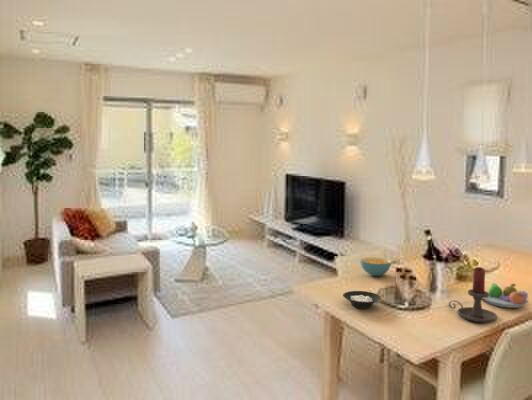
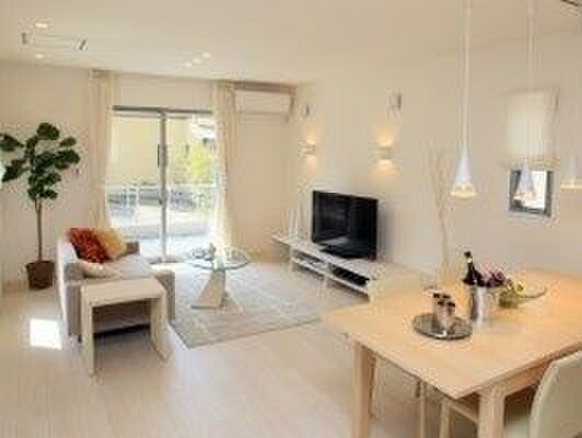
- fruit bowl [483,282,529,309]
- cereal bowl [342,290,382,309]
- cereal bowl [359,256,393,277]
- candle holder [448,266,499,324]
